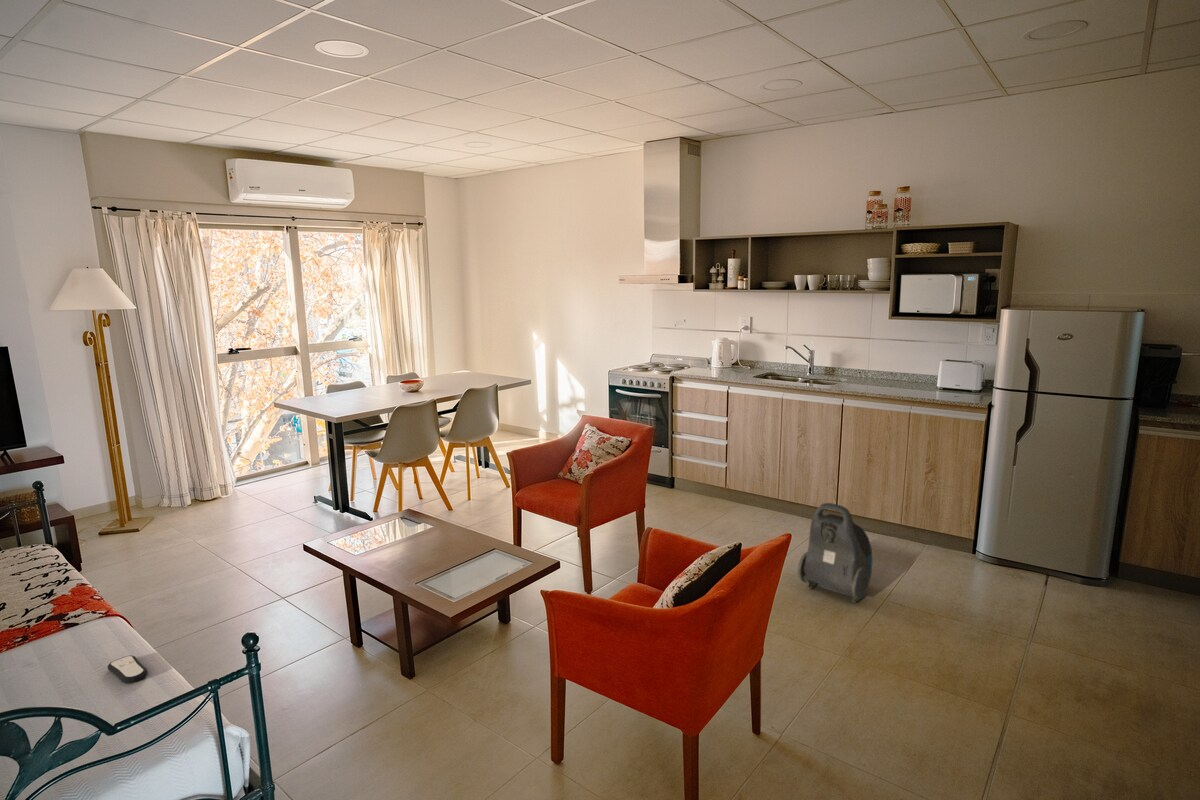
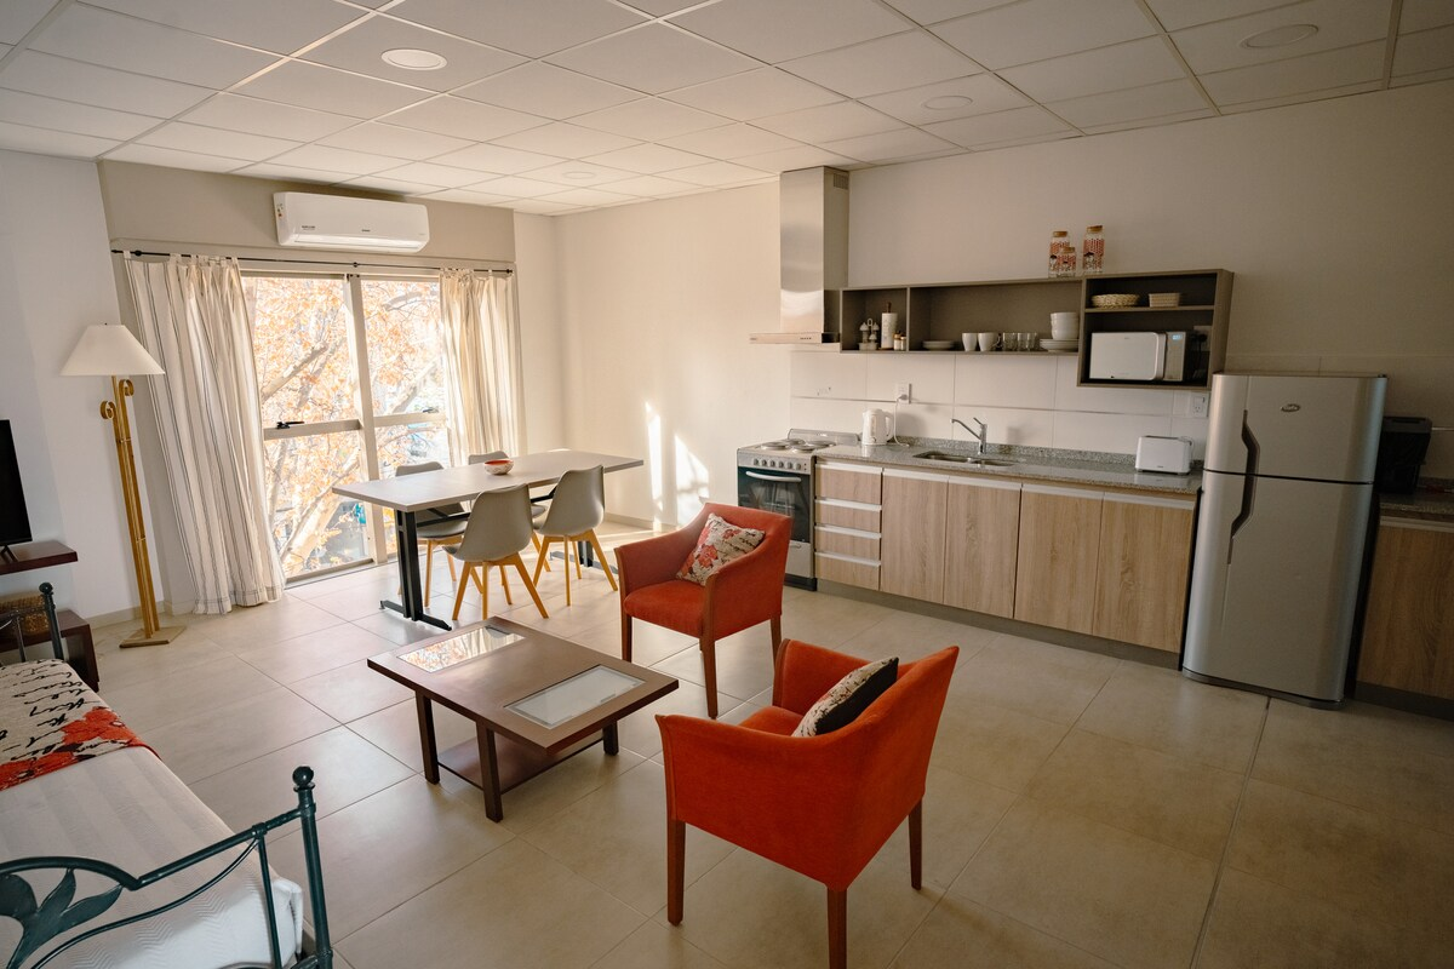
- vacuum cleaner [797,502,874,604]
- remote control [107,655,149,684]
